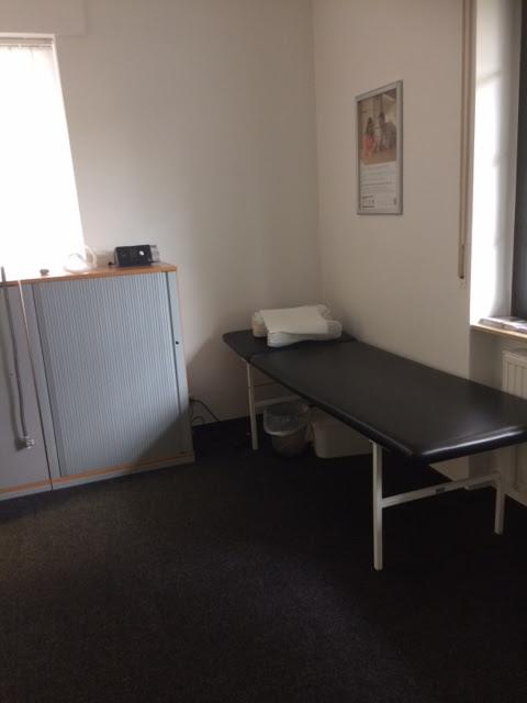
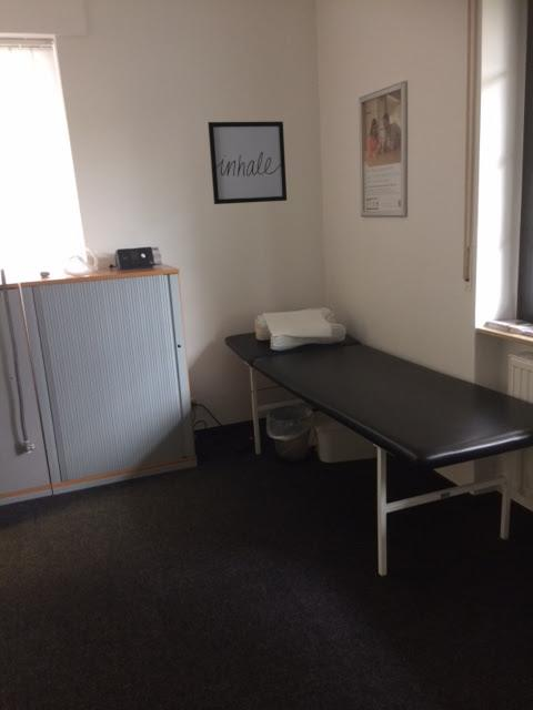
+ wall art [207,121,288,205]
